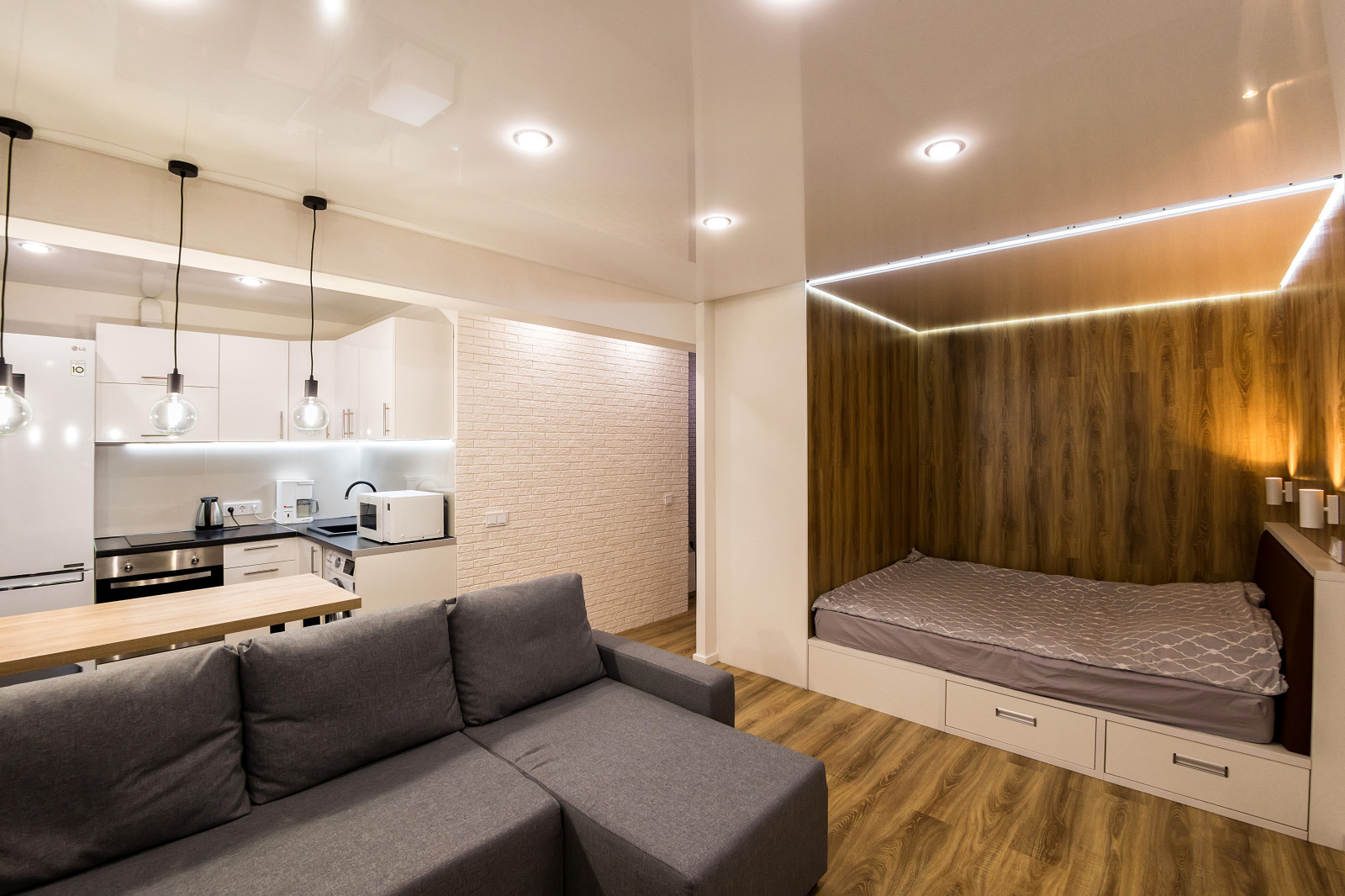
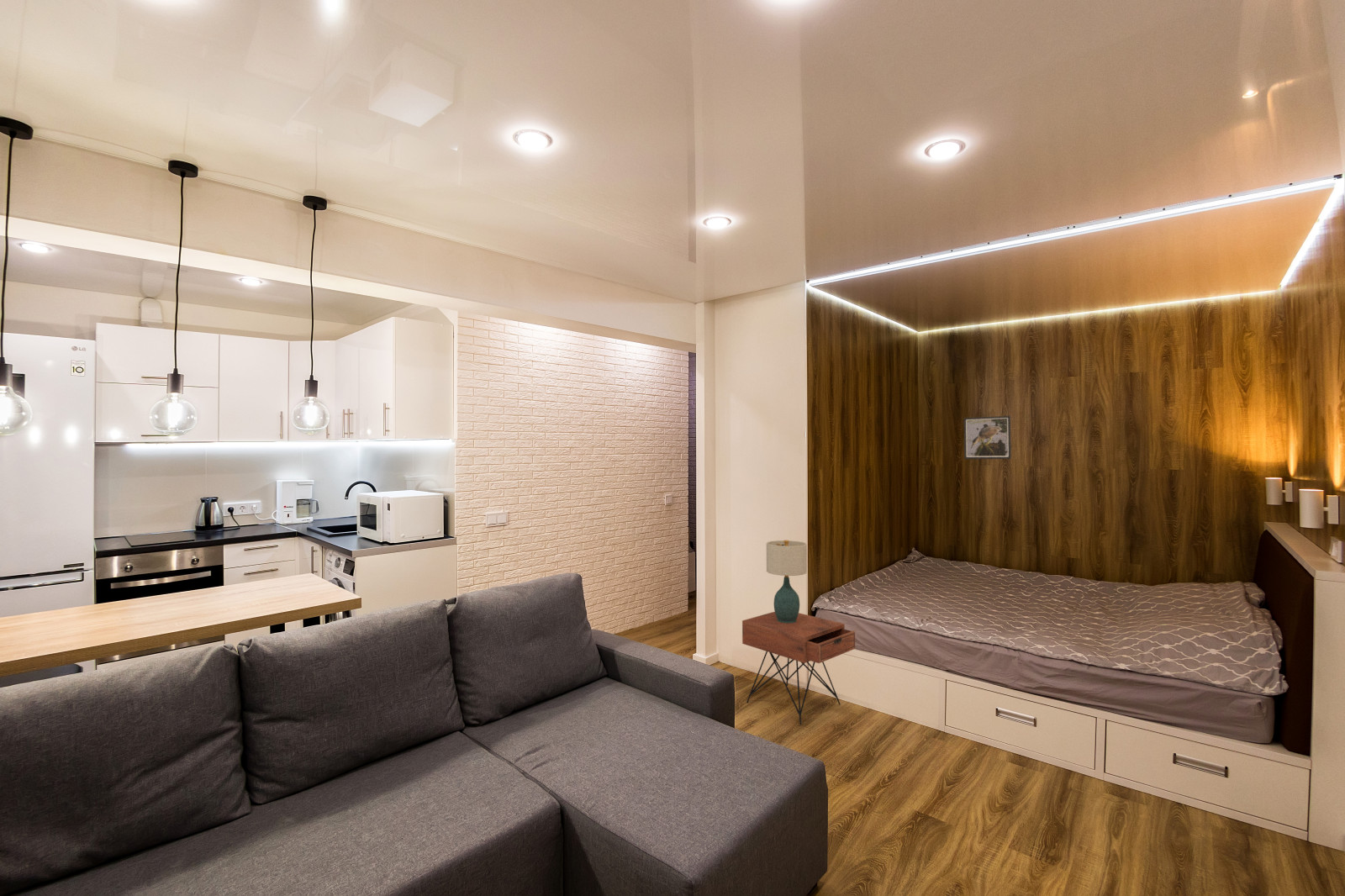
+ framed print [963,415,1012,460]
+ nightstand [741,611,856,725]
+ table lamp [766,540,808,624]
